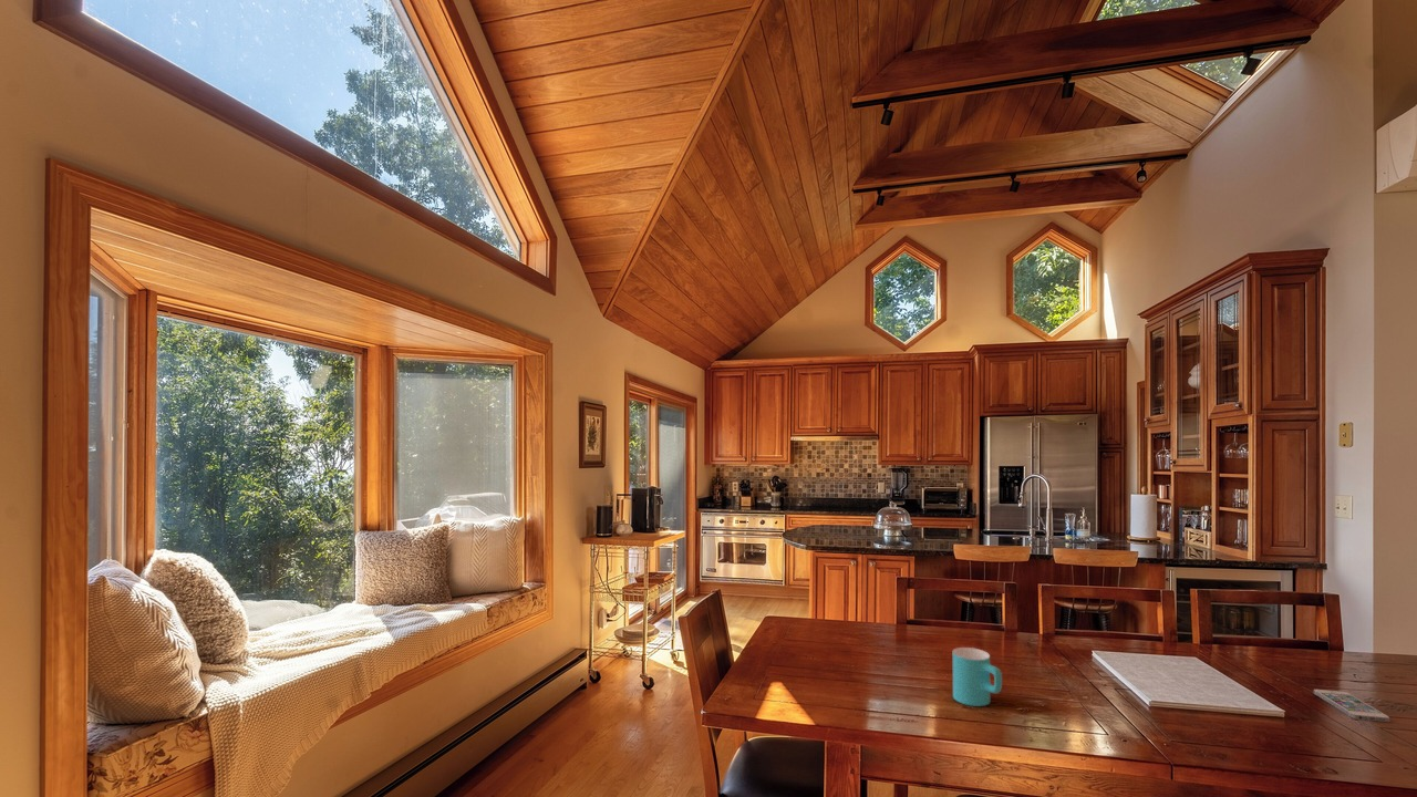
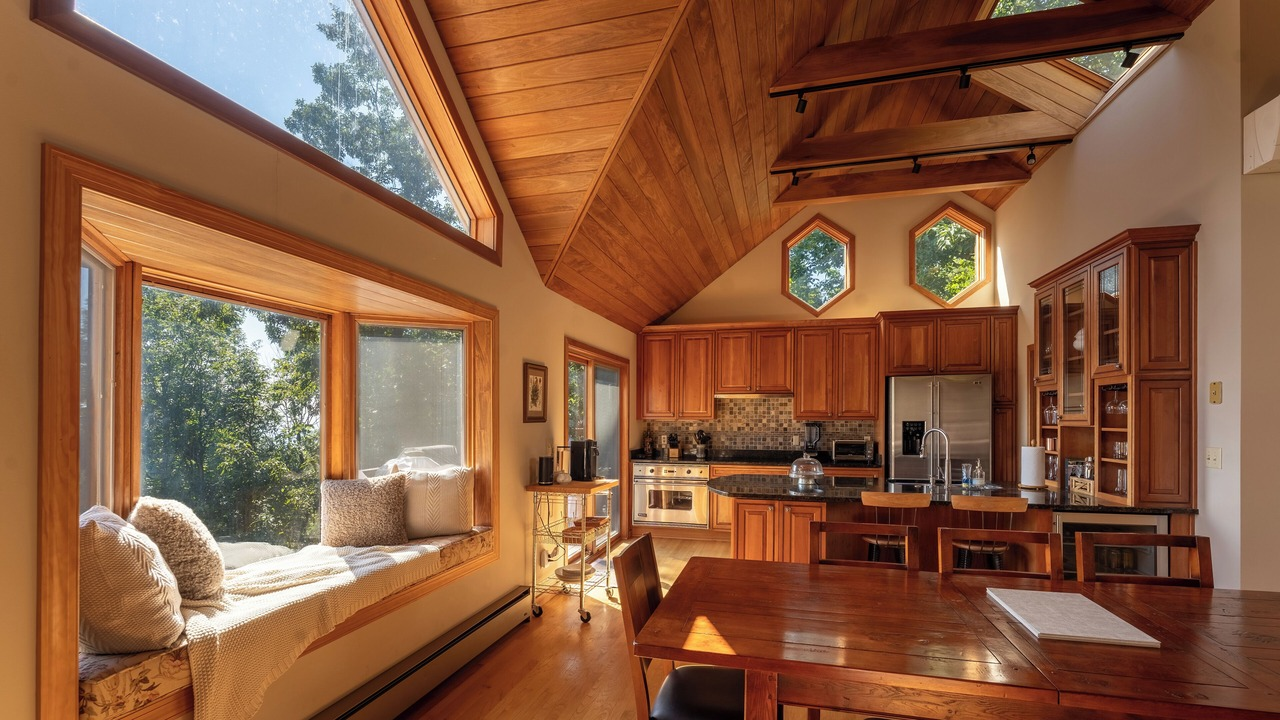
- cup [952,646,1003,707]
- smartphone [1313,689,1392,723]
